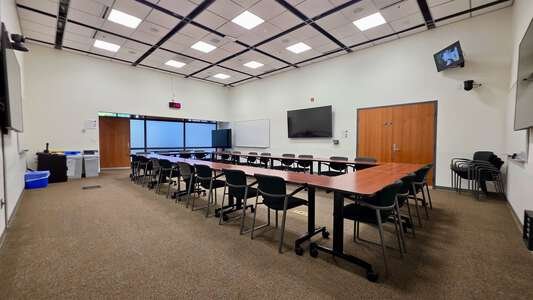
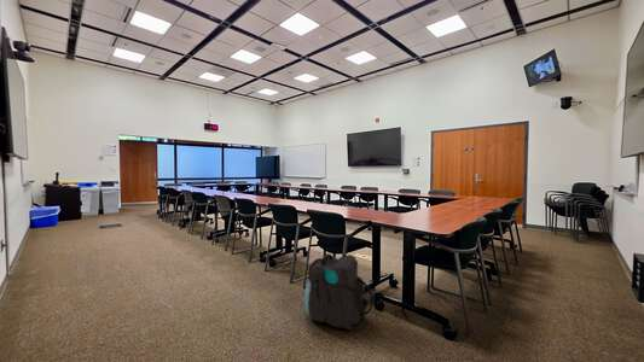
+ backpack [303,252,375,332]
